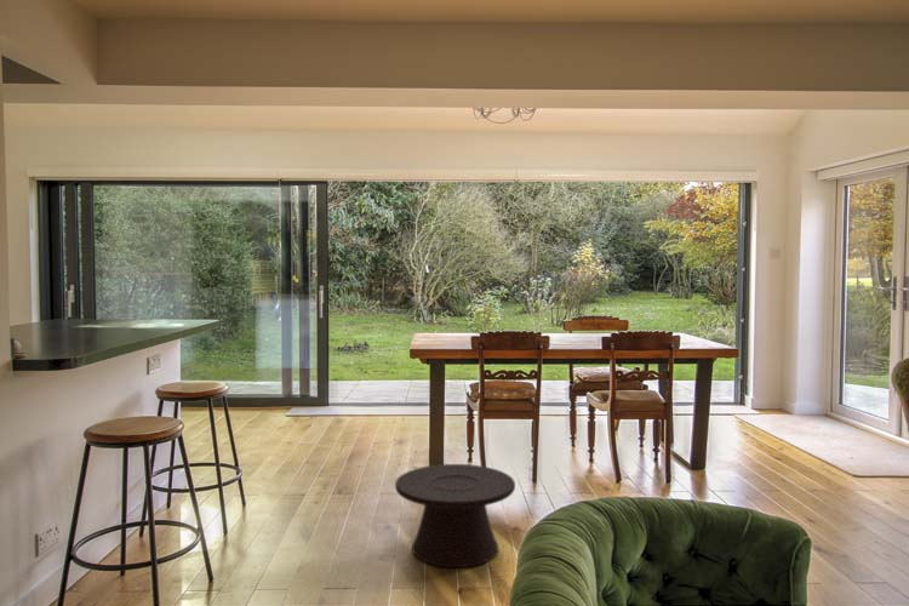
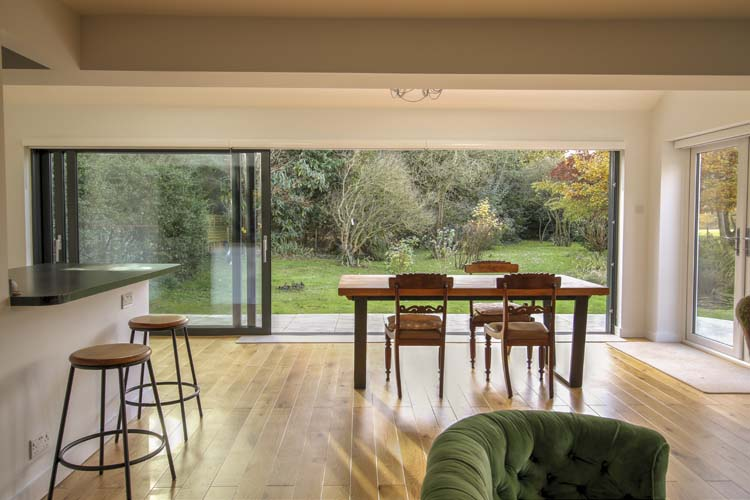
- side table [394,463,516,568]
